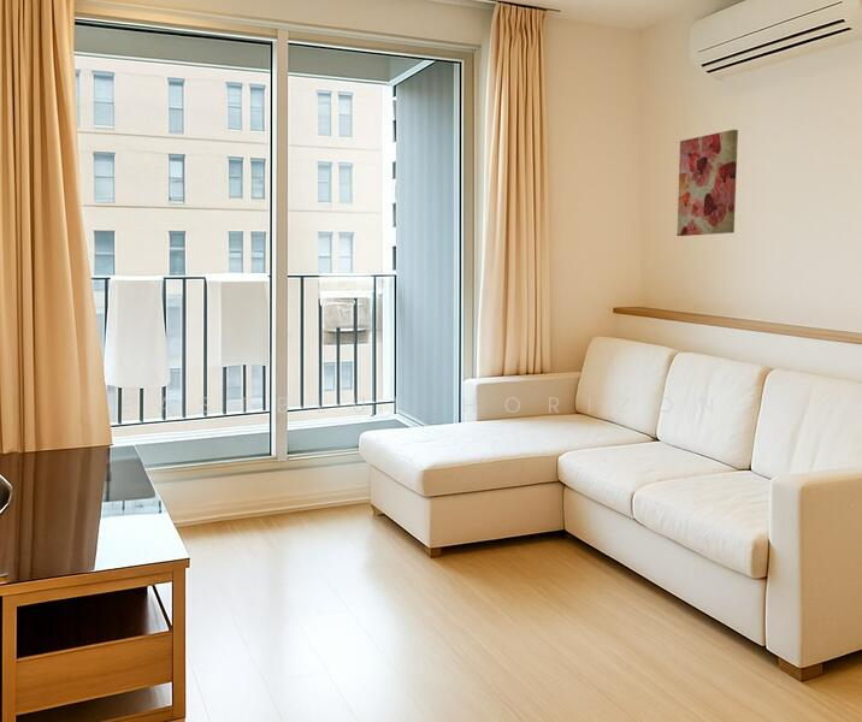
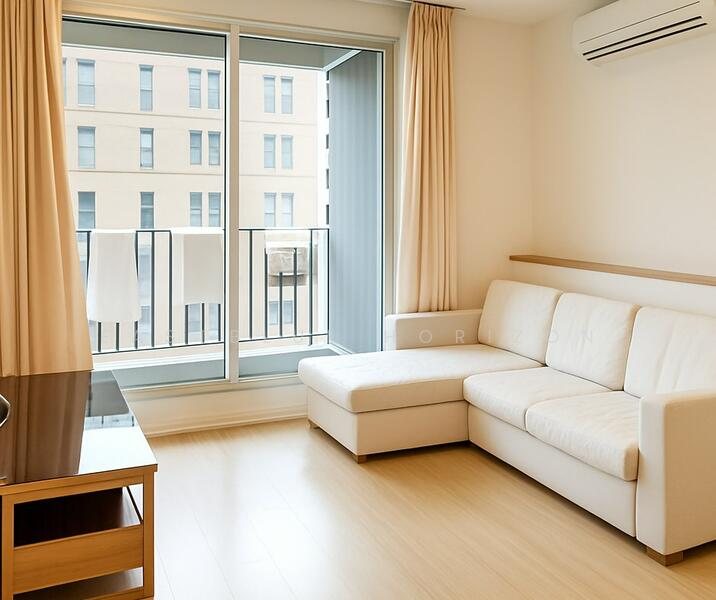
- wall art [677,129,739,237]
